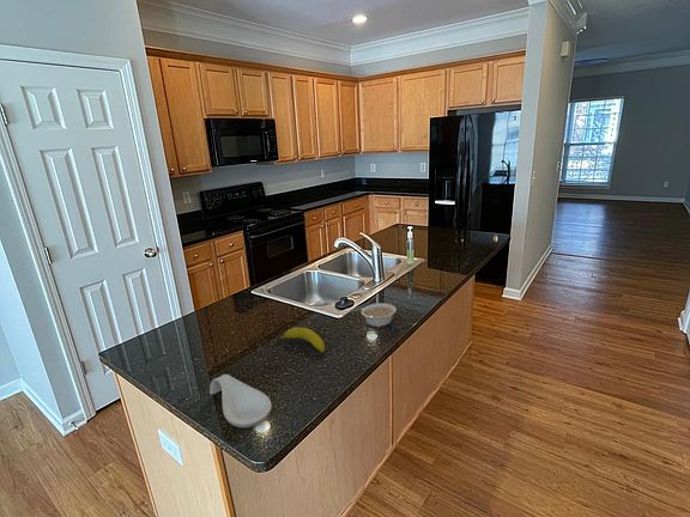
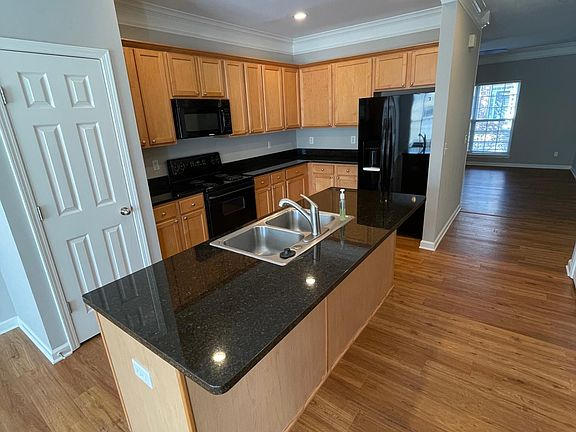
- legume [352,302,398,328]
- fruit [274,327,327,354]
- spoon rest [208,373,273,428]
